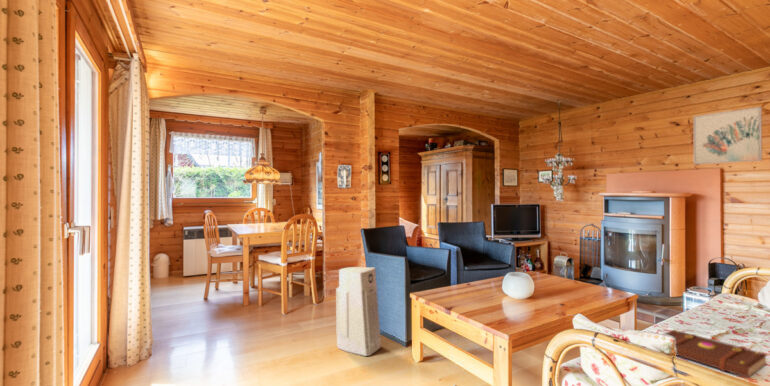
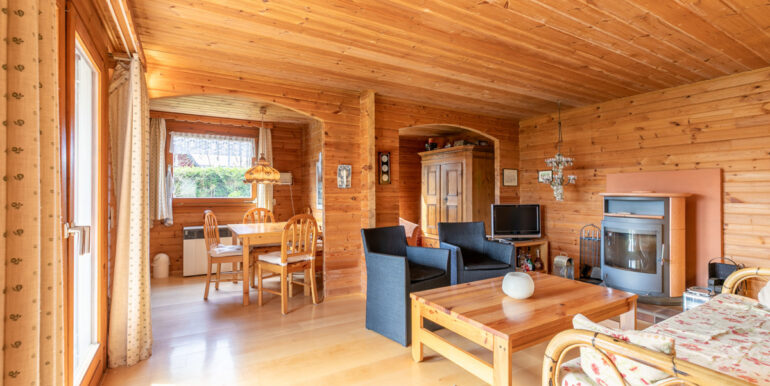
- air purifier [335,266,382,357]
- book [663,329,768,379]
- wall art [692,106,763,166]
